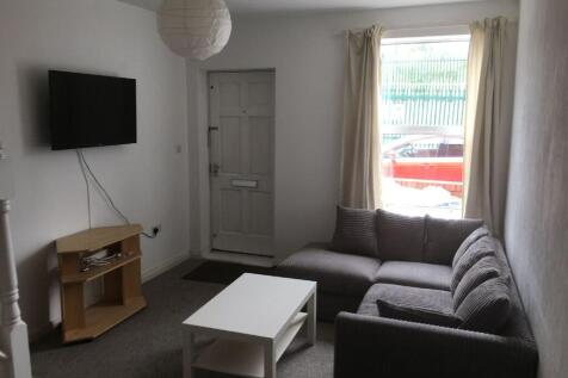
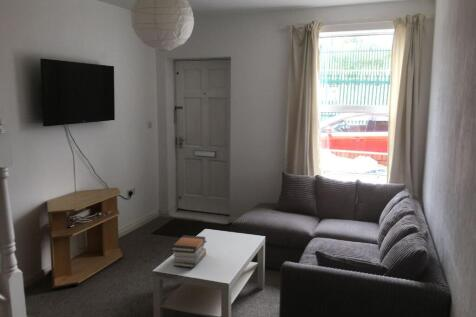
+ book stack [170,234,208,269]
